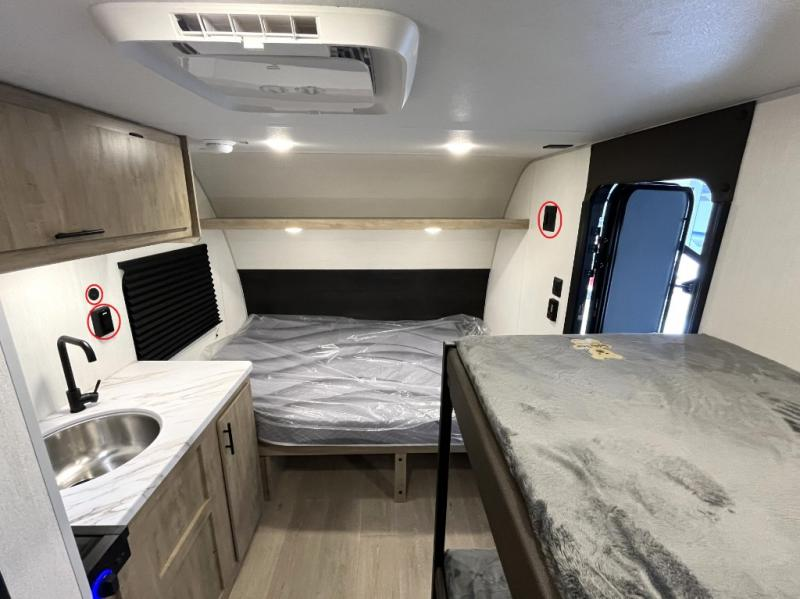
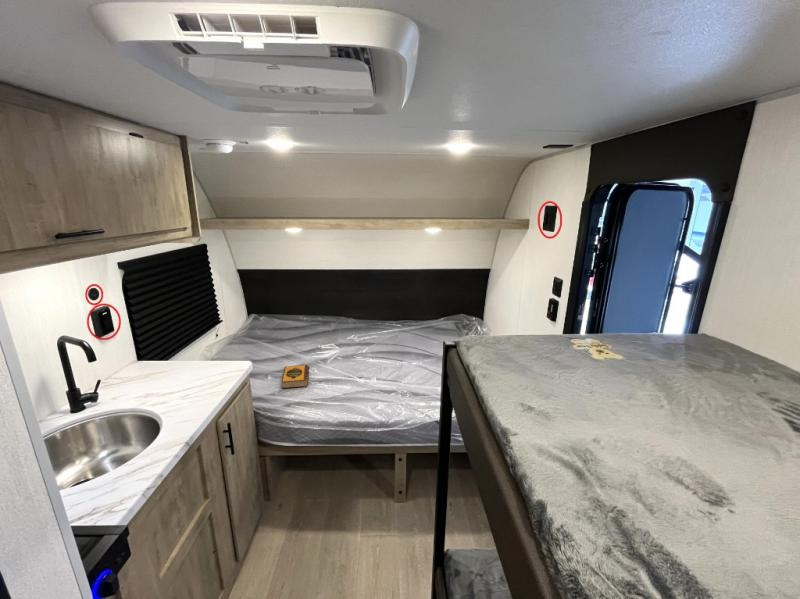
+ hardback book [280,364,310,390]
